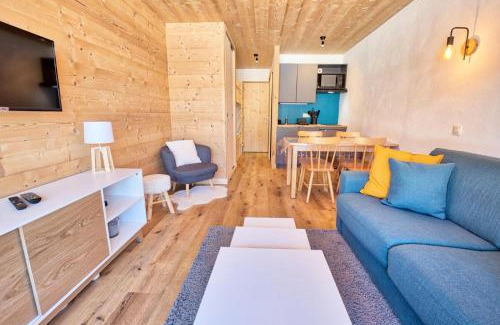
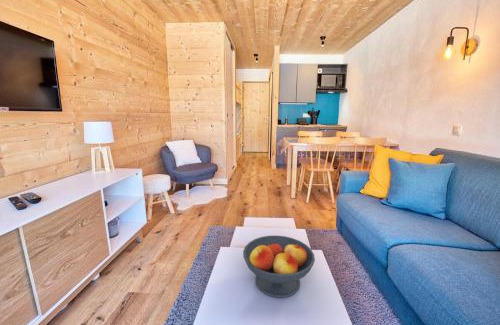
+ fruit bowl [242,235,316,299]
